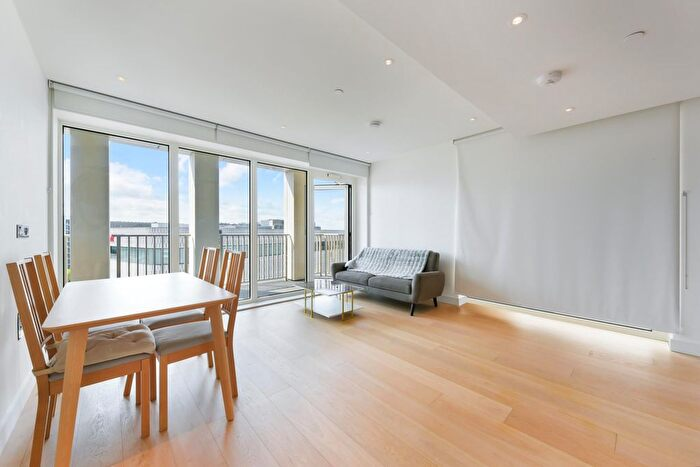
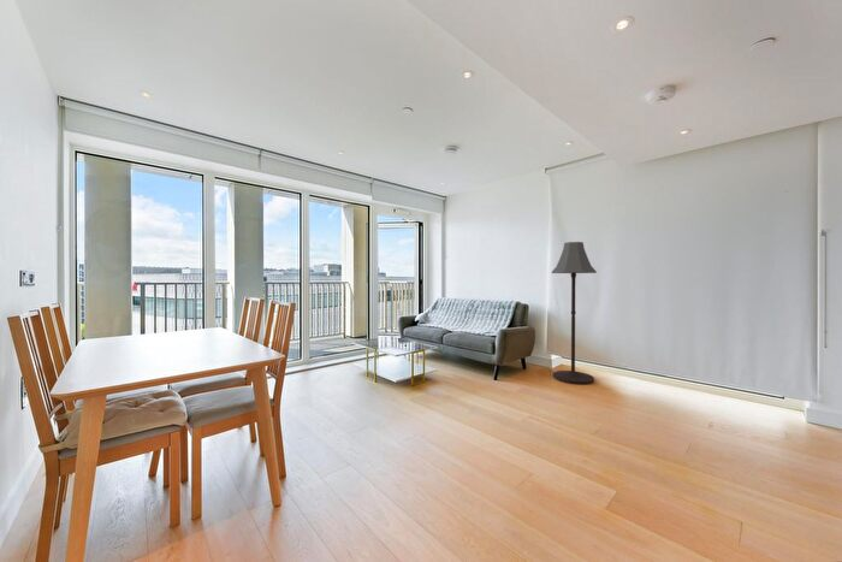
+ floor lamp [550,241,598,385]
